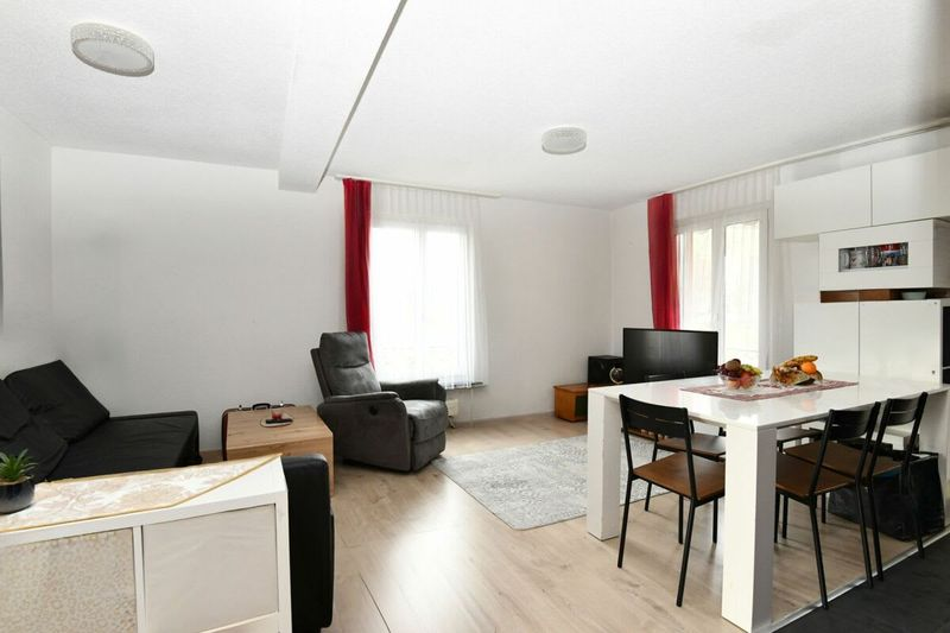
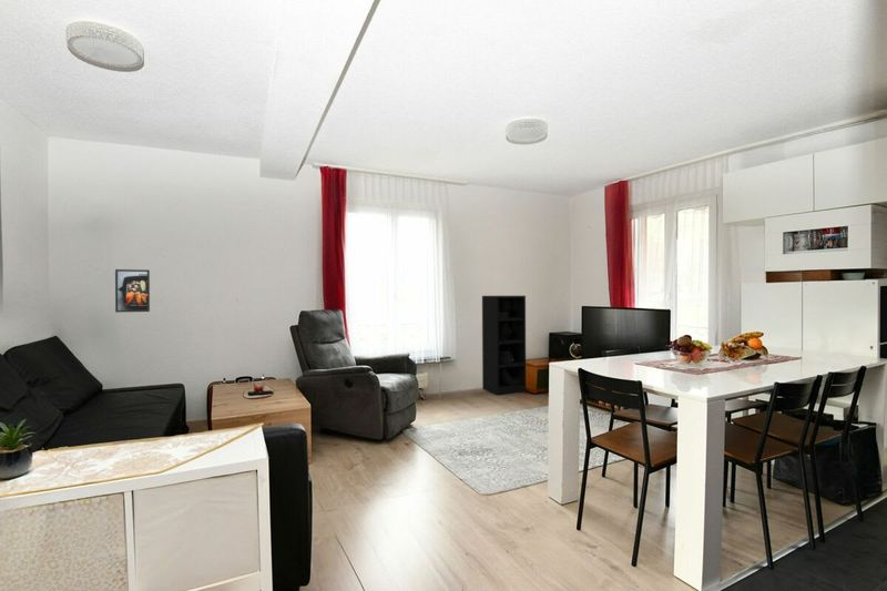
+ shelving unit [481,295,527,396]
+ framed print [114,268,151,314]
